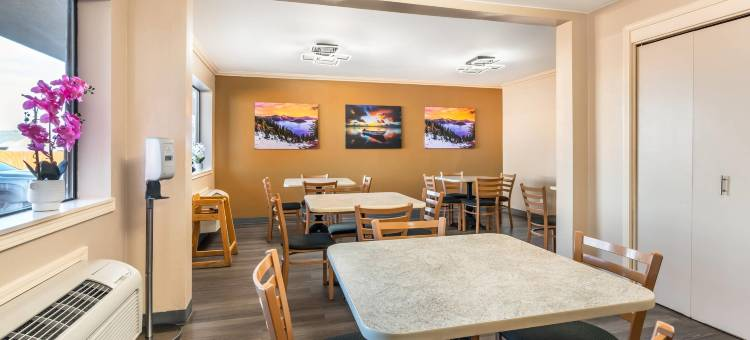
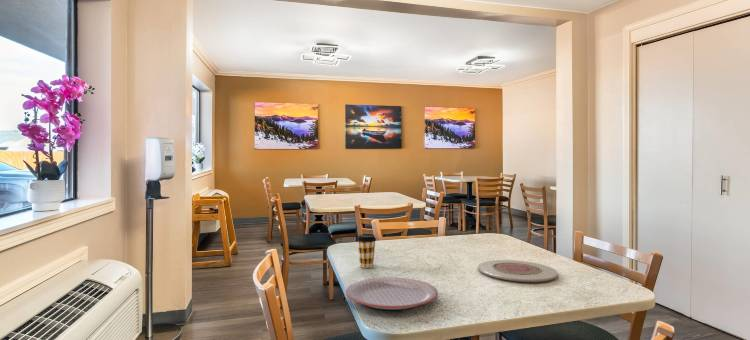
+ plate [477,259,559,283]
+ coffee cup [356,233,377,269]
+ plate [345,276,439,310]
